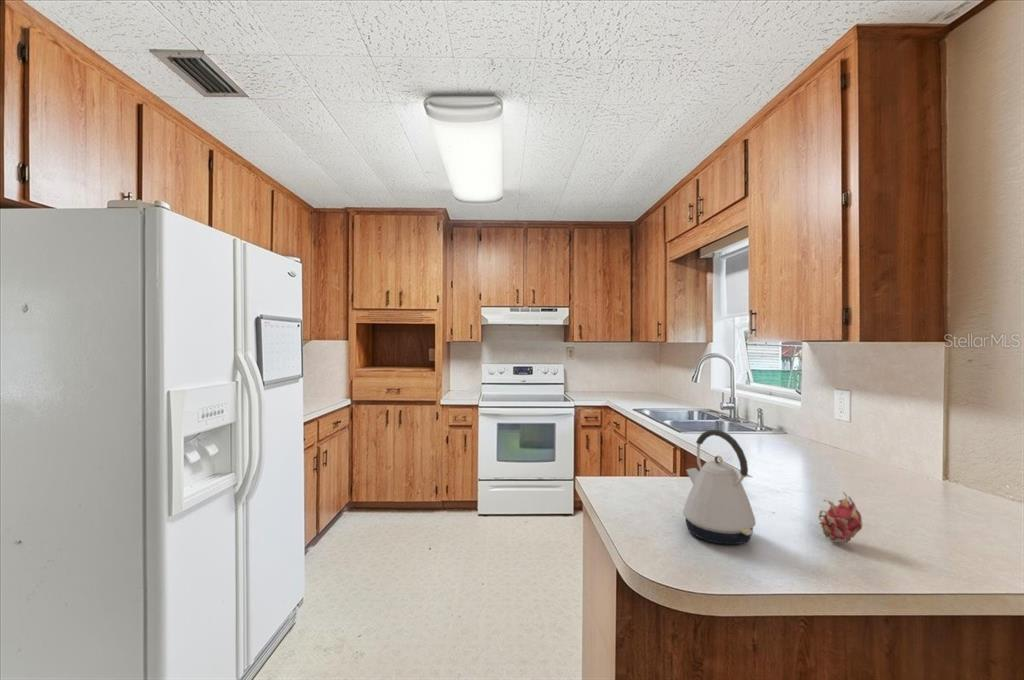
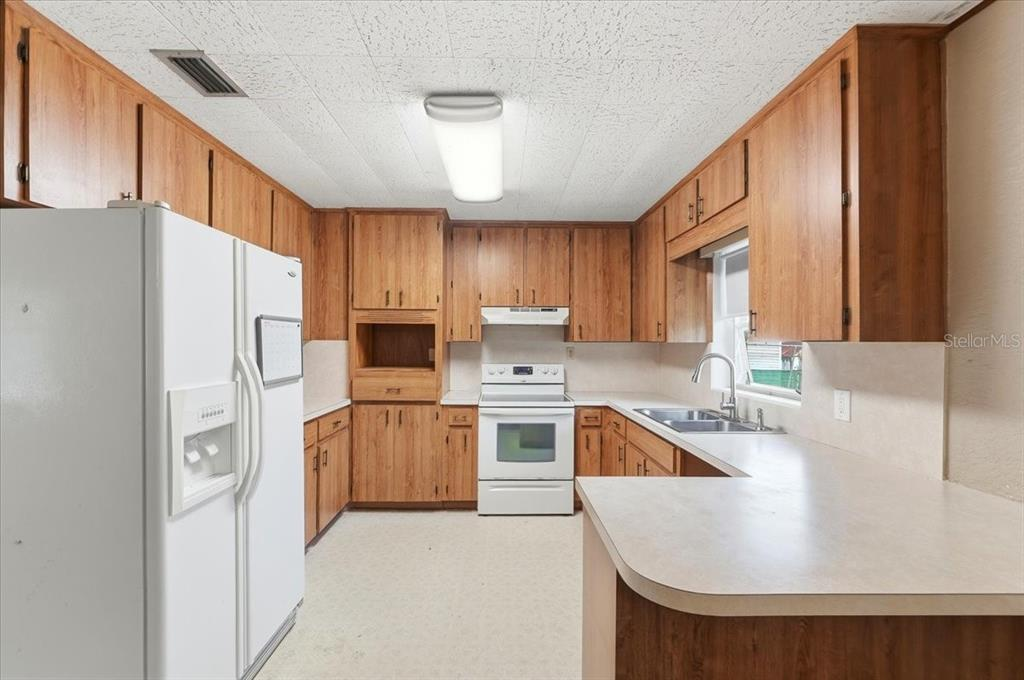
- kettle [682,429,757,545]
- fruit [818,491,863,544]
